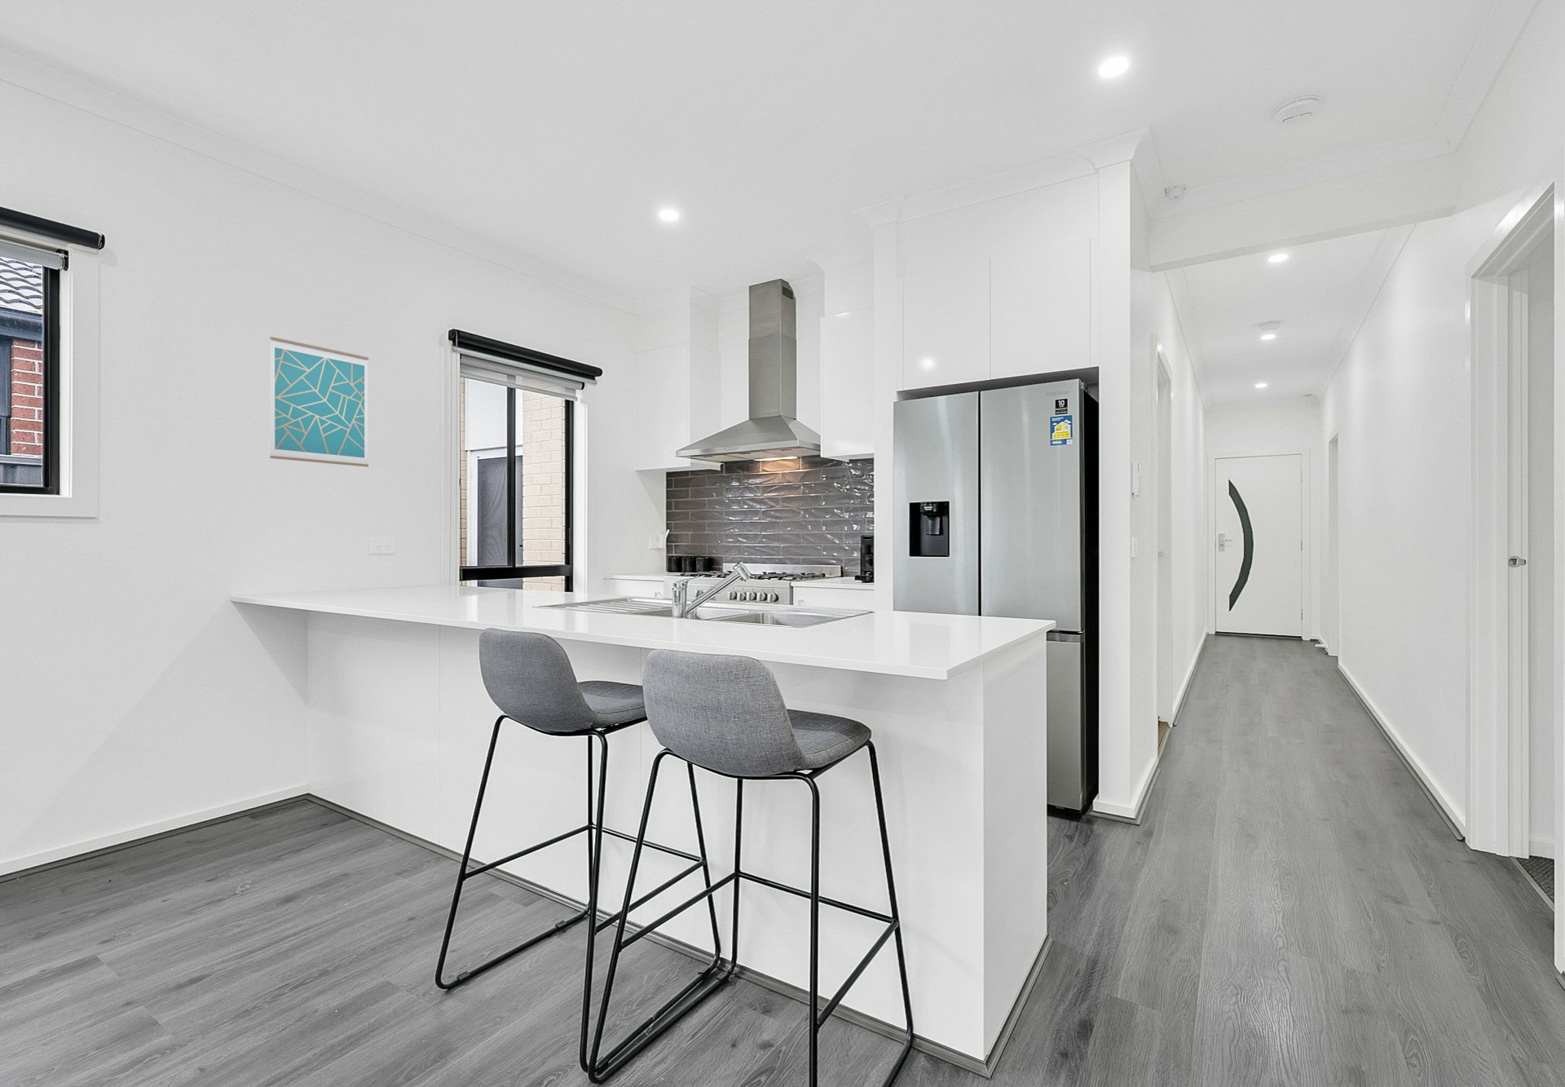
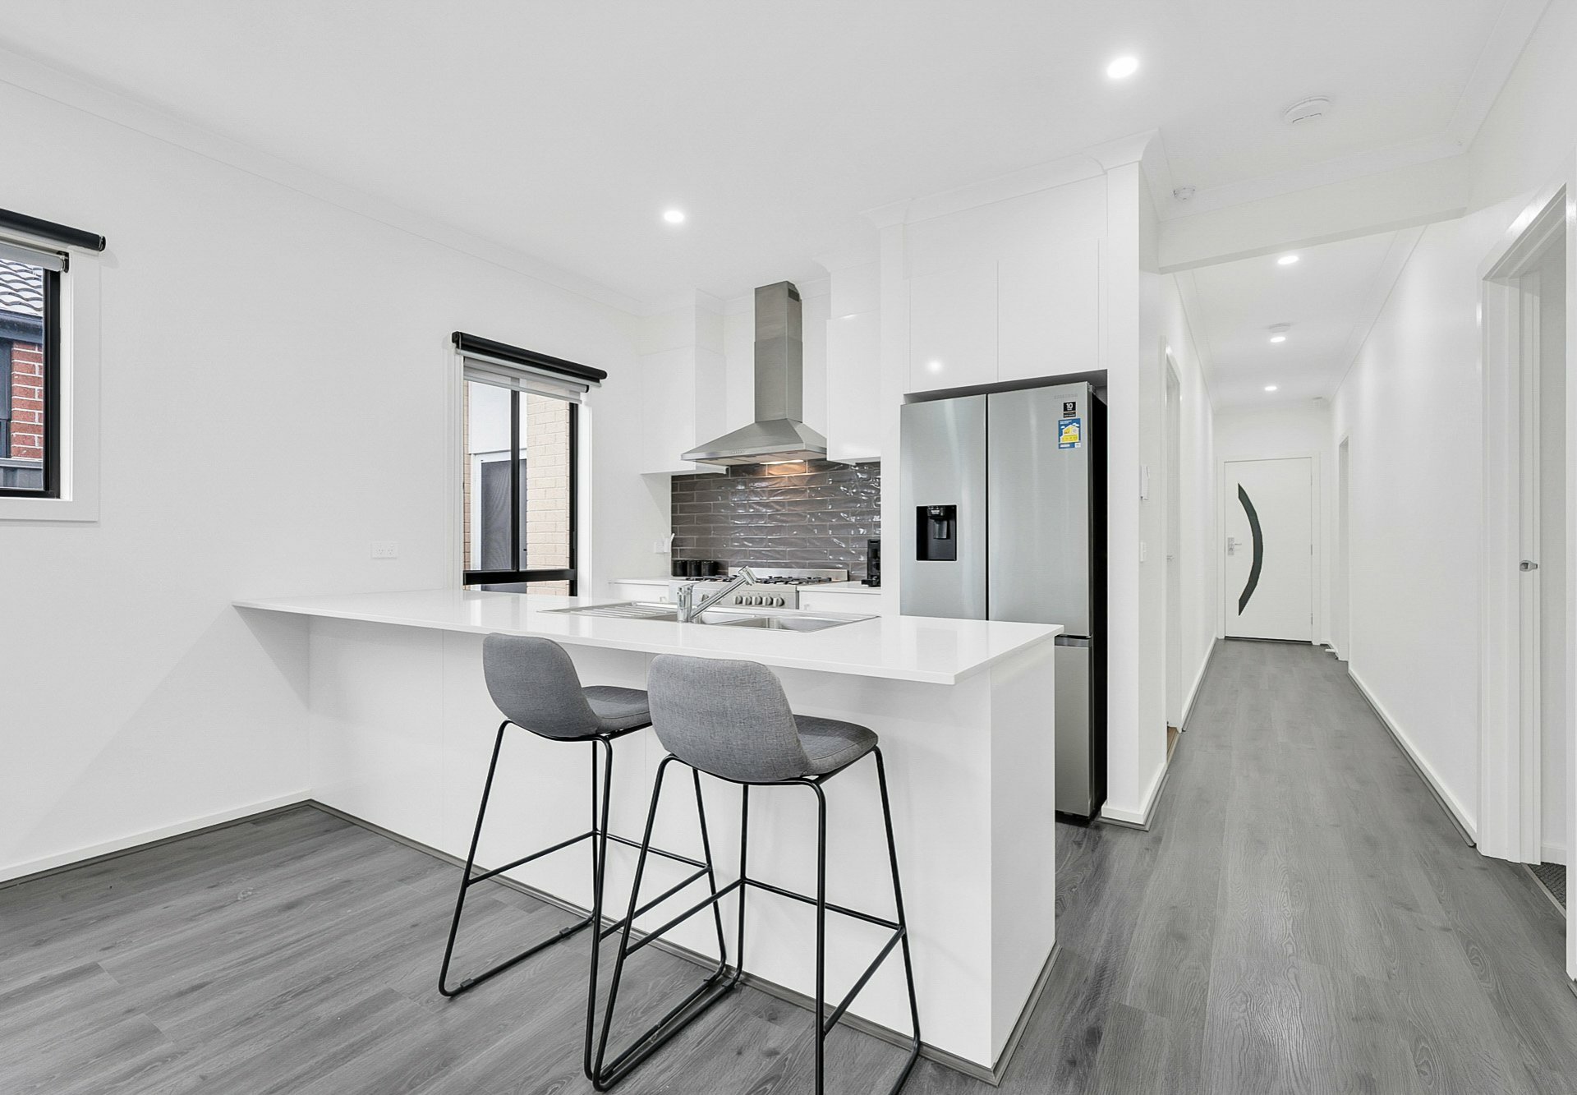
- wall art [269,335,369,467]
